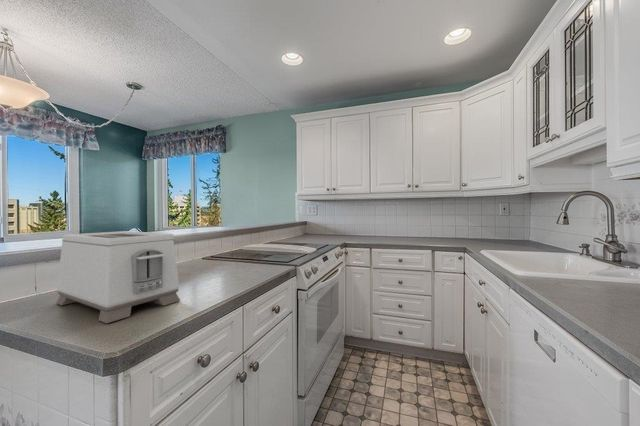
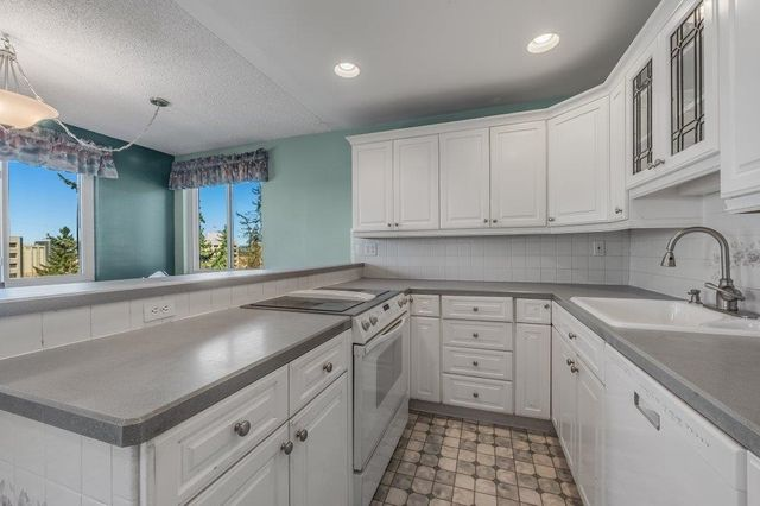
- toaster [55,230,181,324]
